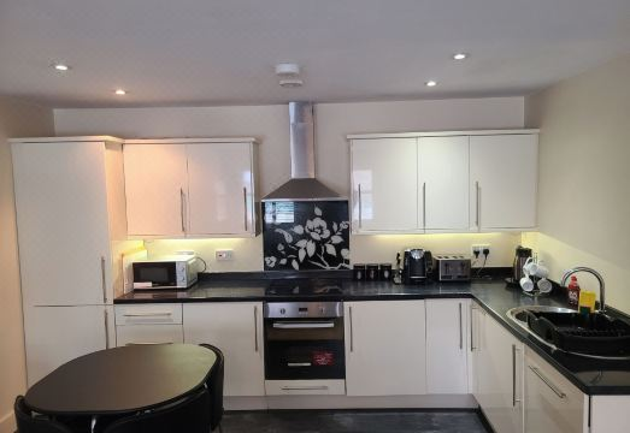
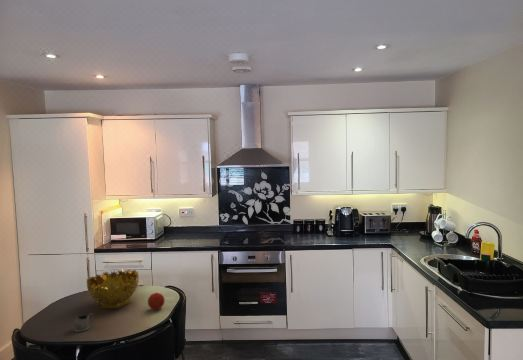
+ decorative bowl [86,268,140,310]
+ fruit [147,292,166,311]
+ tea glass holder [73,312,94,333]
